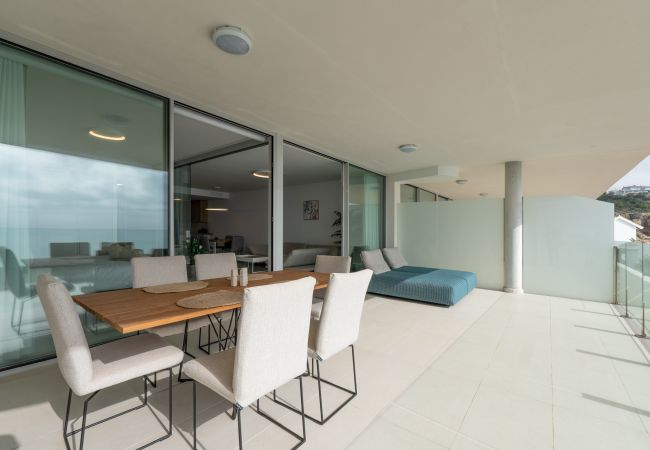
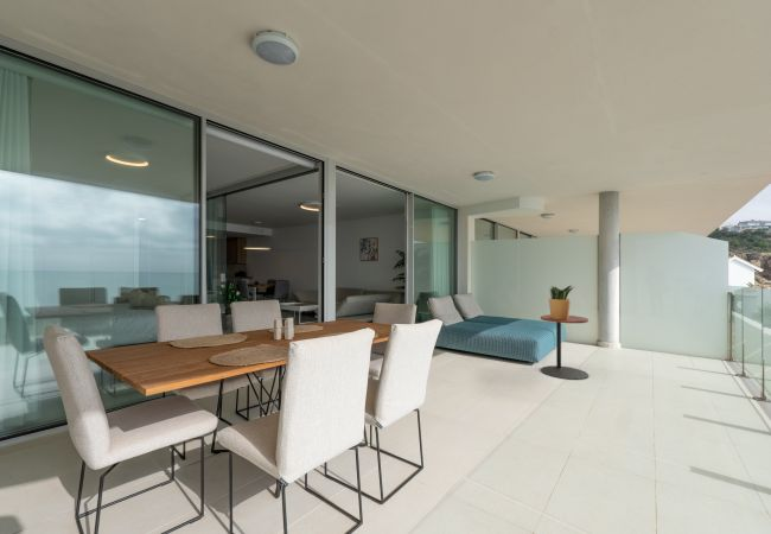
+ potted plant [548,285,575,320]
+ side table [540,314,590,381]
